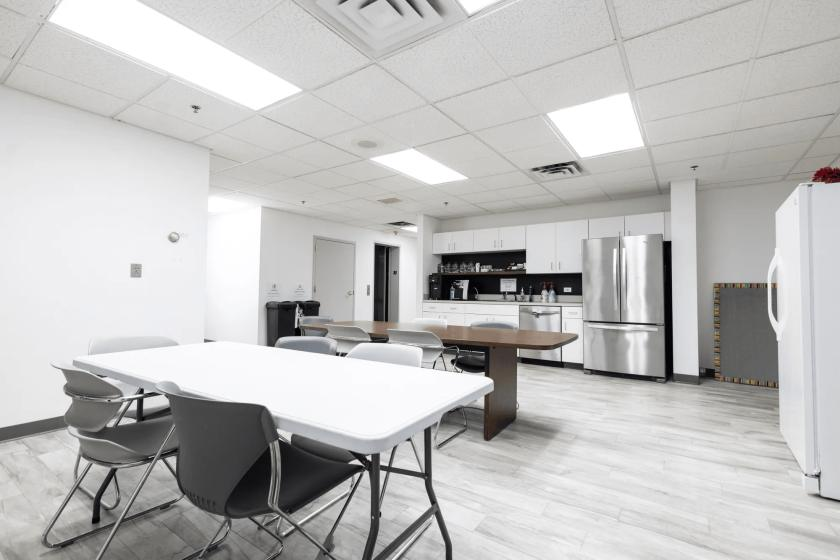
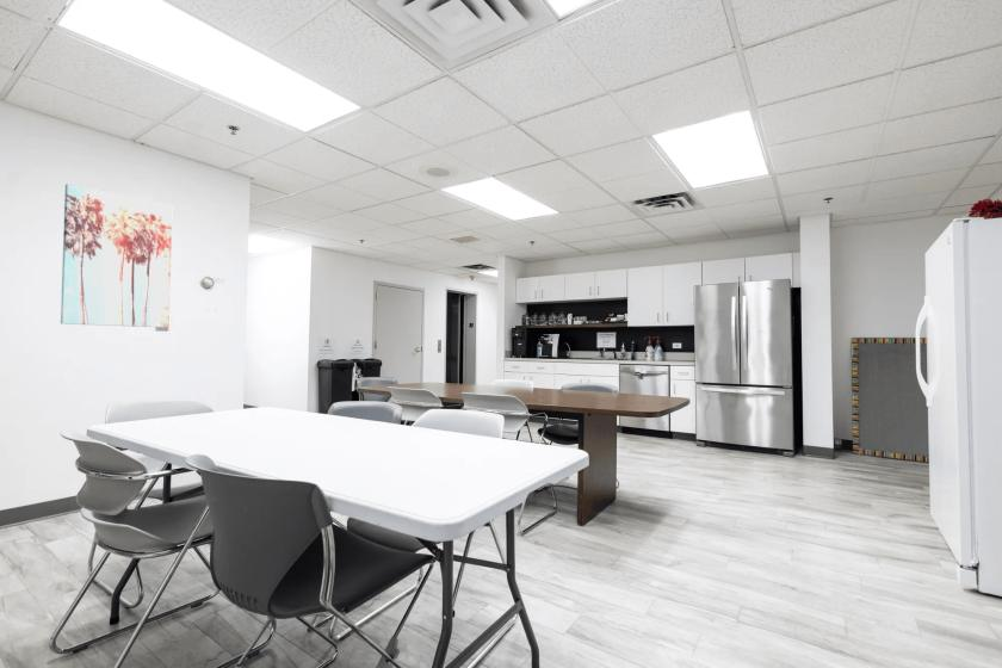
+ wall art [60,183,173,329]
